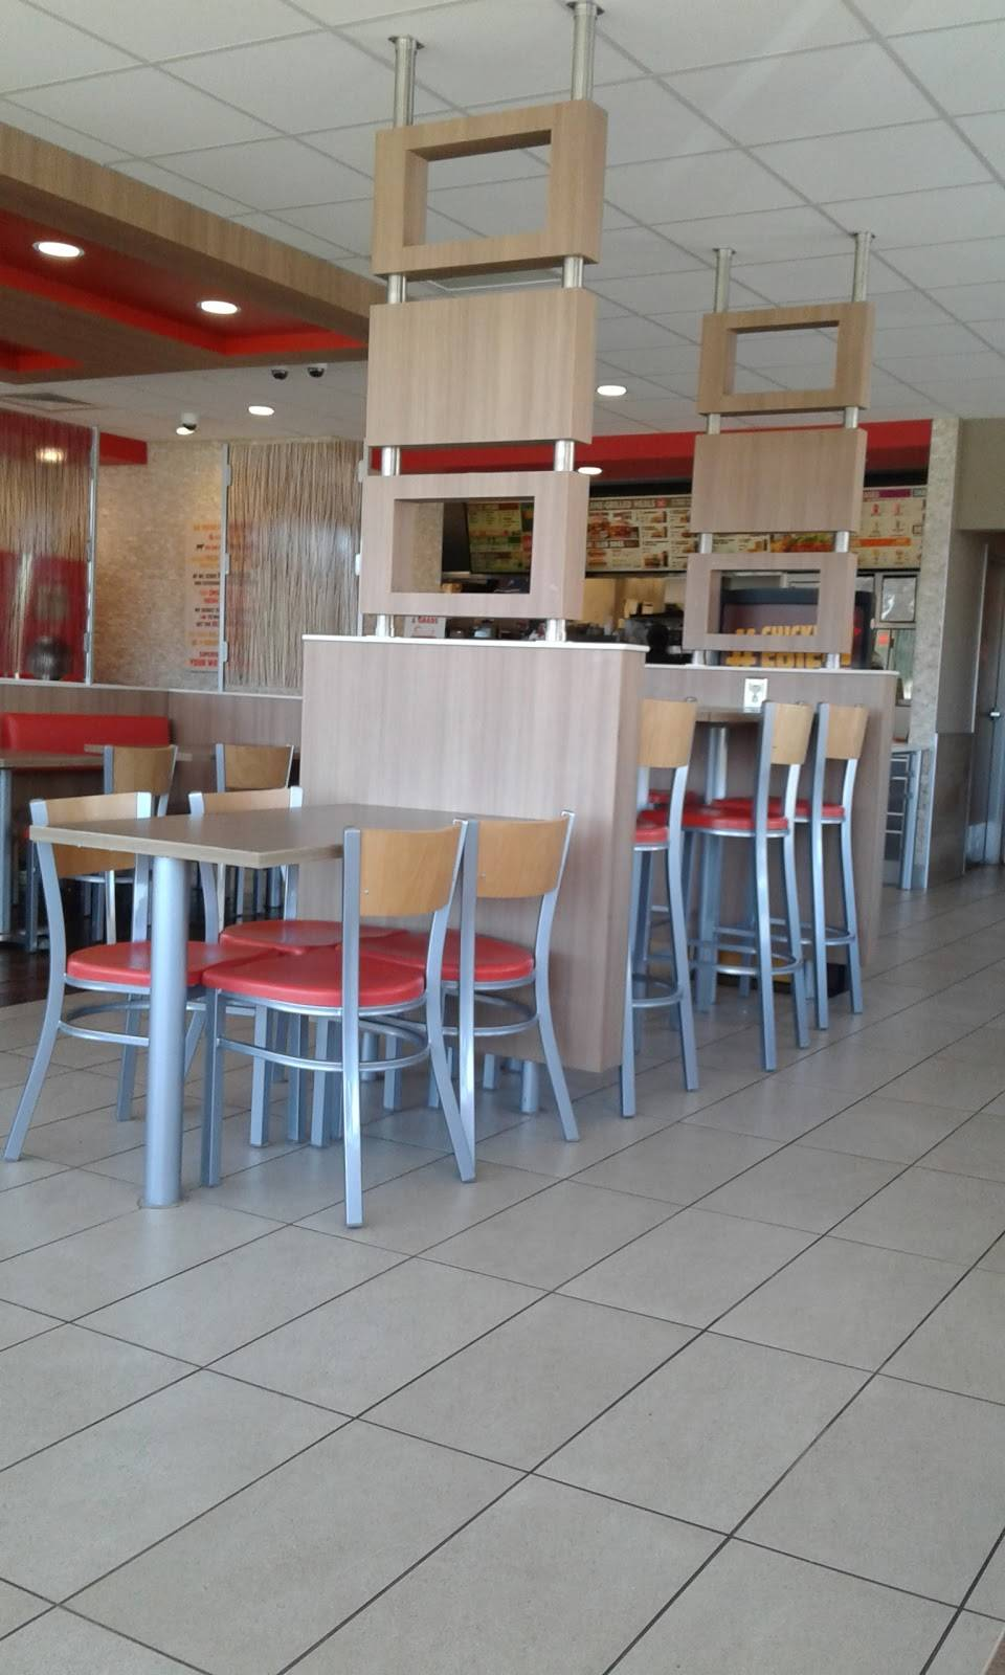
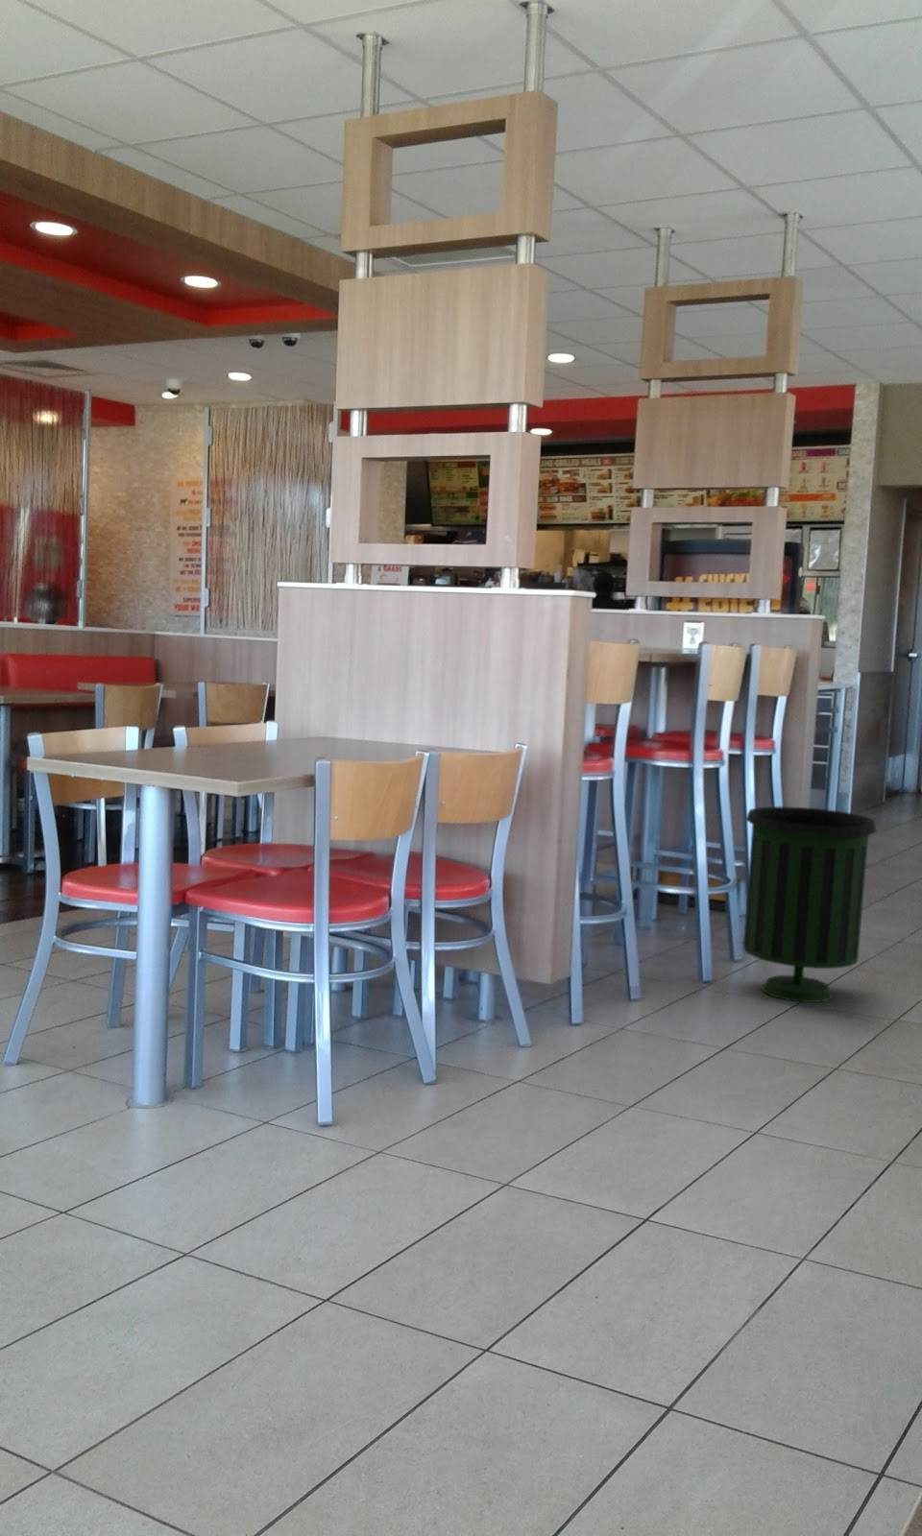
+ trash can [742,805,877,1003]
